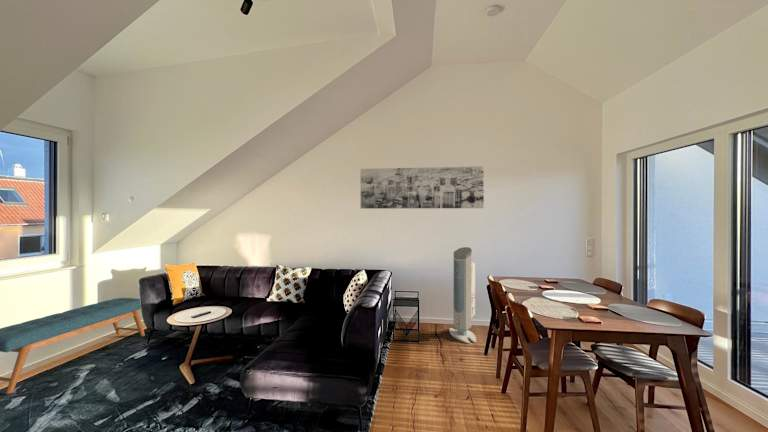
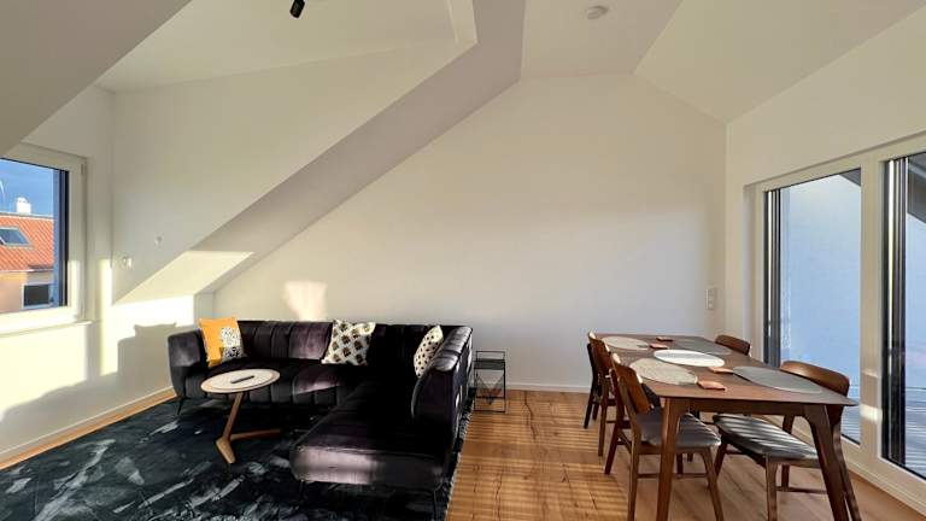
- bench [0,297,146,395]
- wall art [360,165,485,210]
- air purifier [448,246,477,344]
